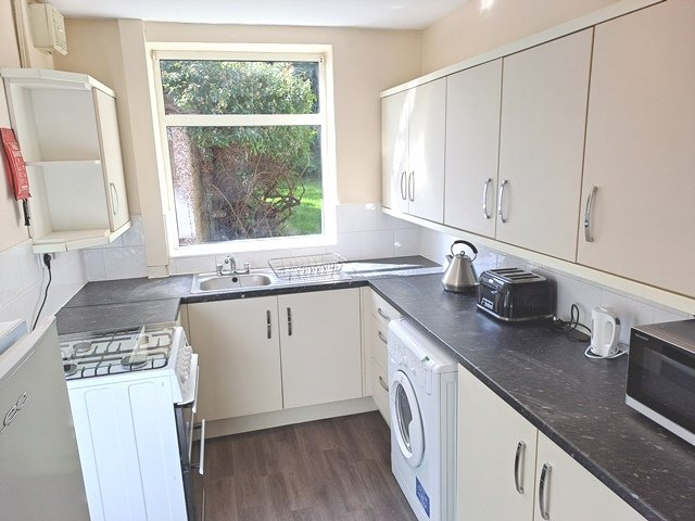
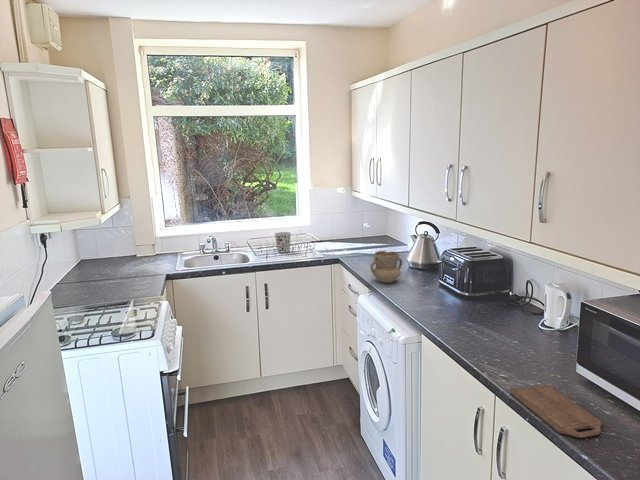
+ cutting board [510,384,603,439]
+ cup [274,231,292,254]
+ mug [369,250,403,284]
